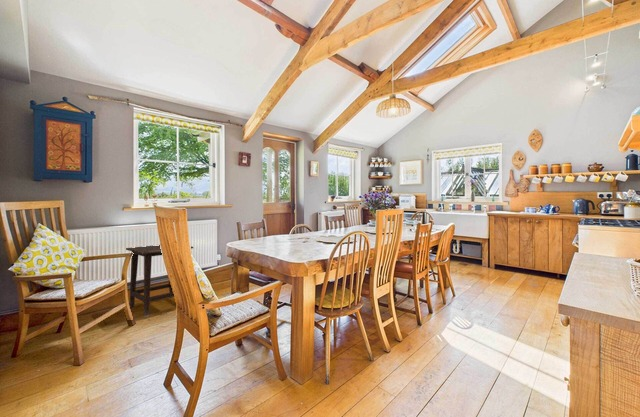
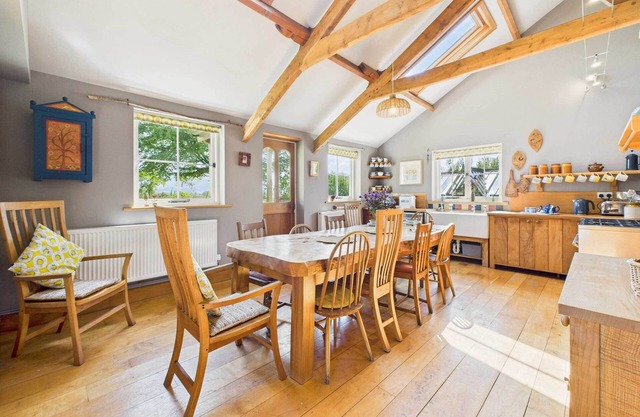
- side table [125,244,194,318]
